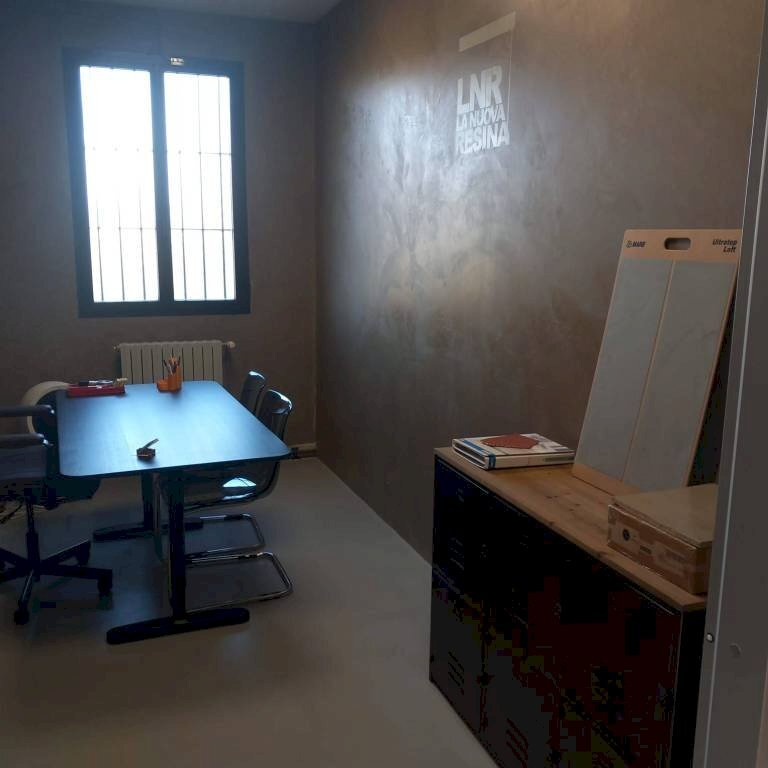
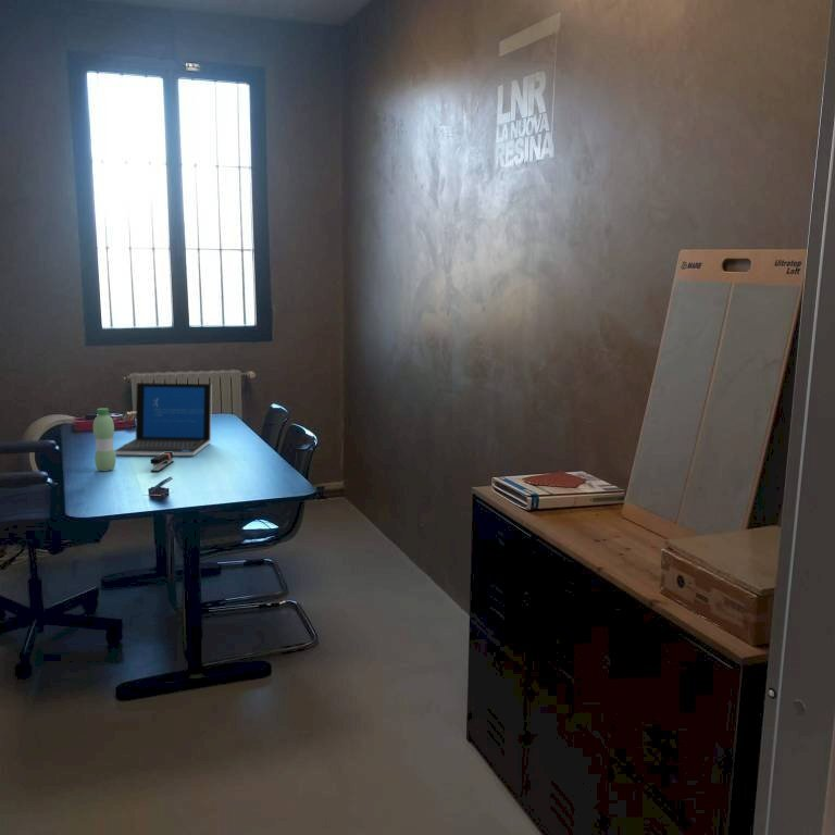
+ laptop [114,382,213,457]
+ water bottle [92,407,116,472]
+ stapler [150,452,175,473]
